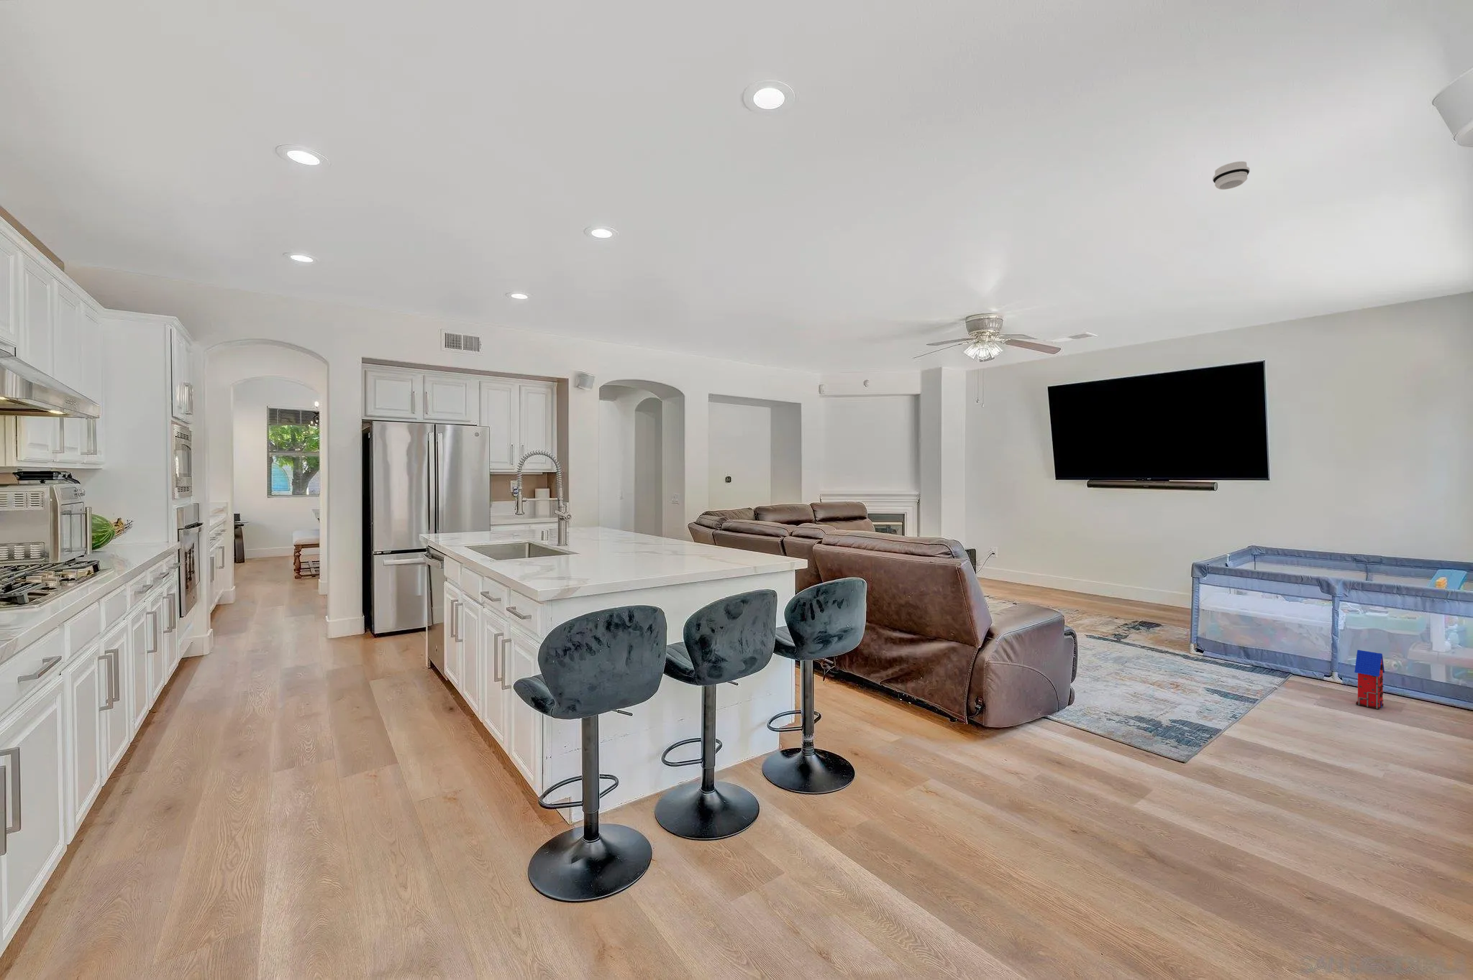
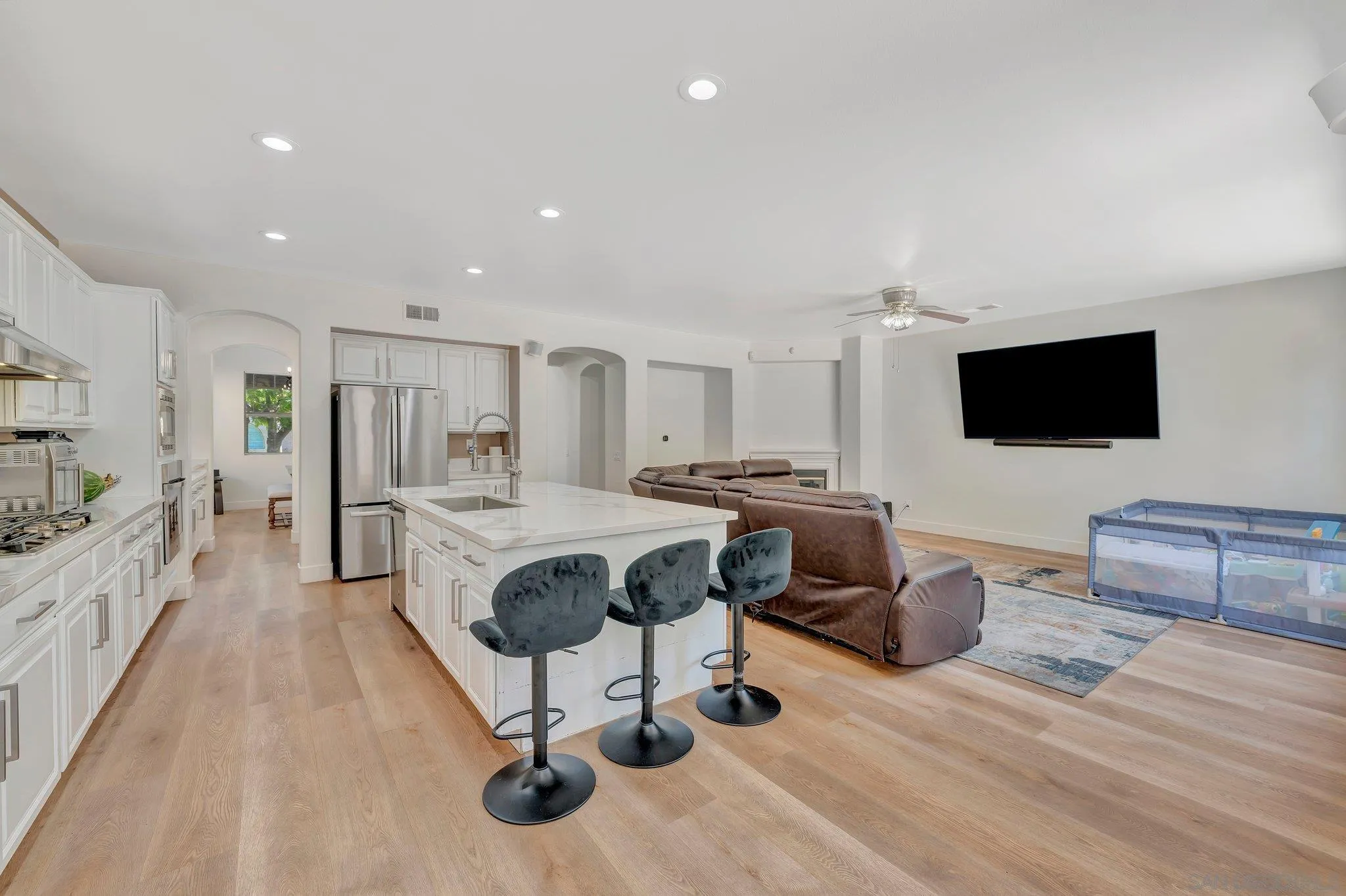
- smoke detector [1211,161,1250,190]
- toy house [1354,650,1385,710]
